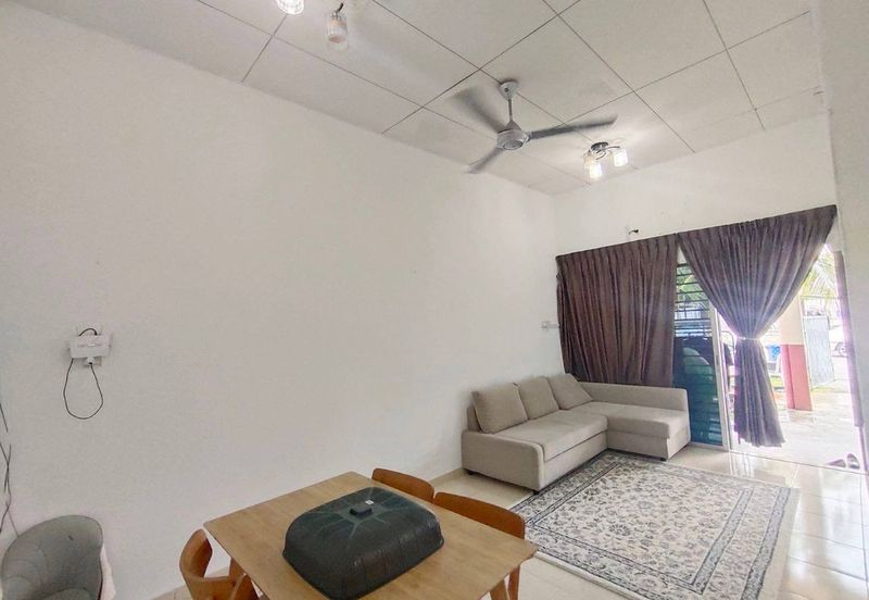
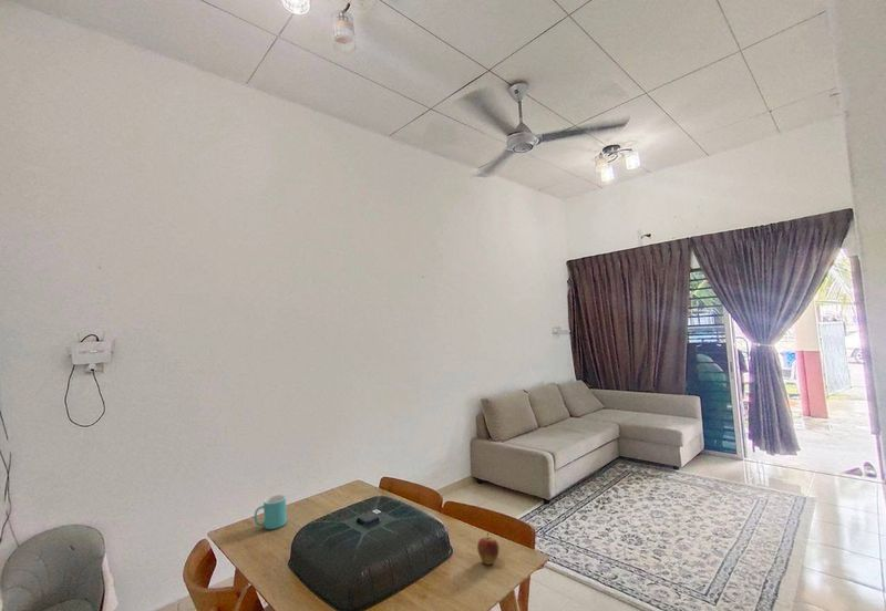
+ fruit [476,531,501,566]
+ mug [254,494,288,530]
